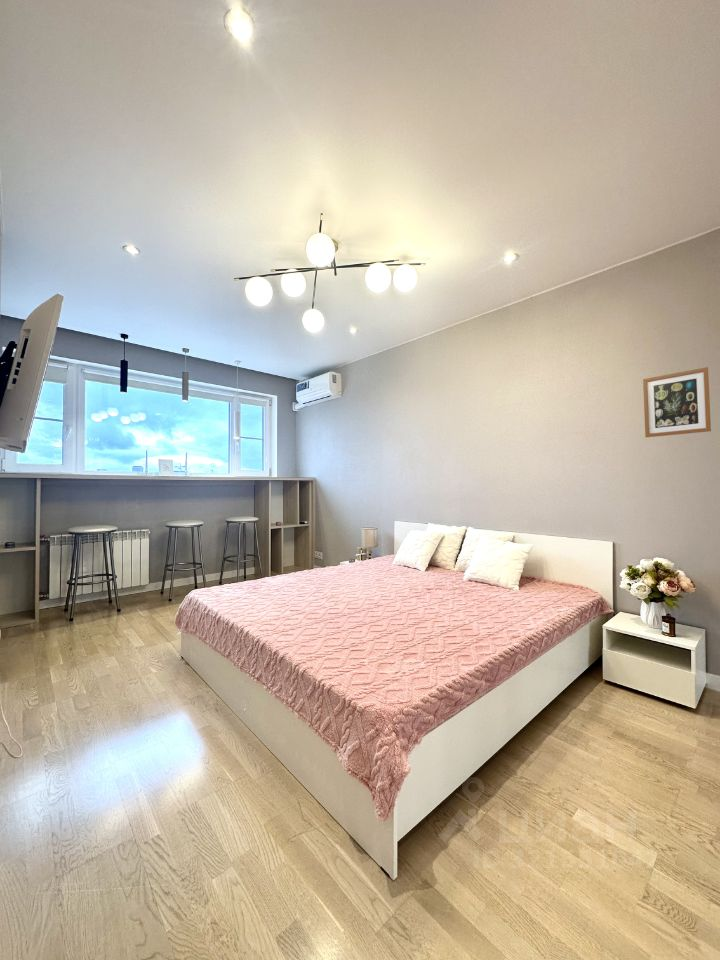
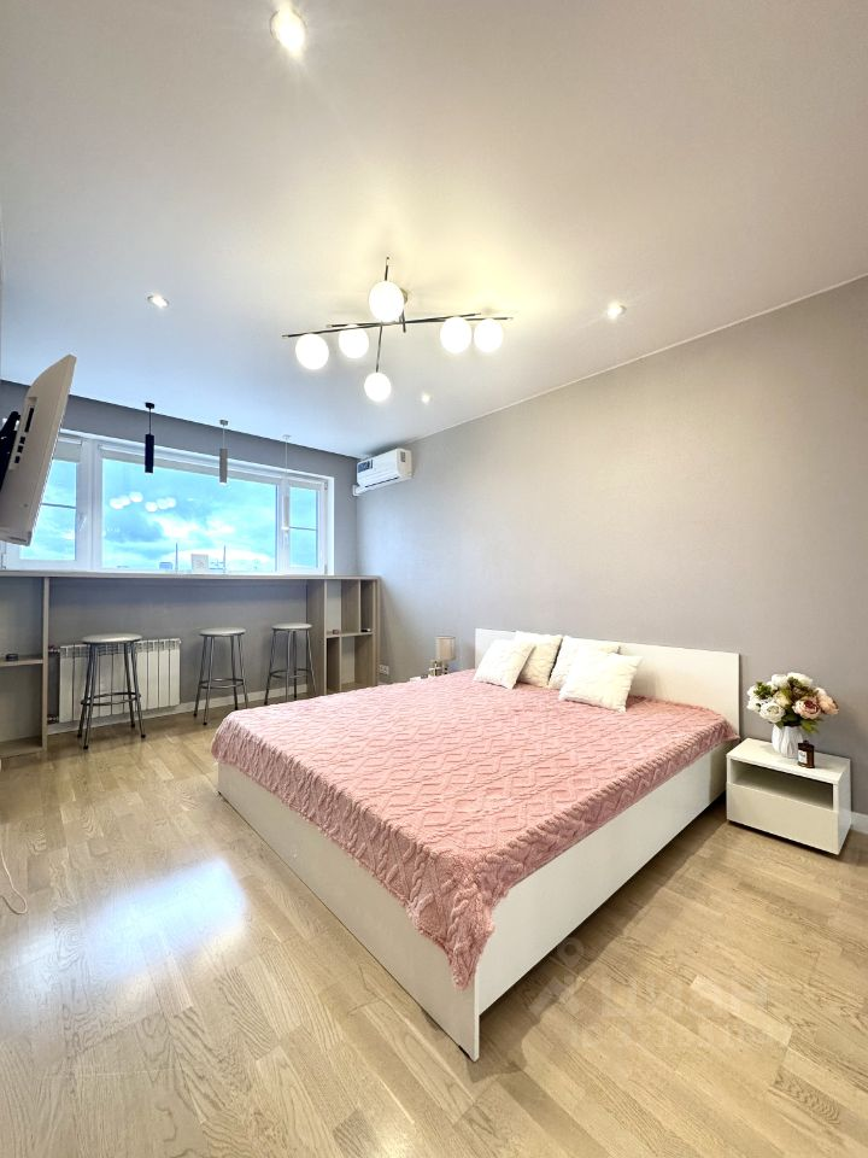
- wall art [642,366,712,438]
